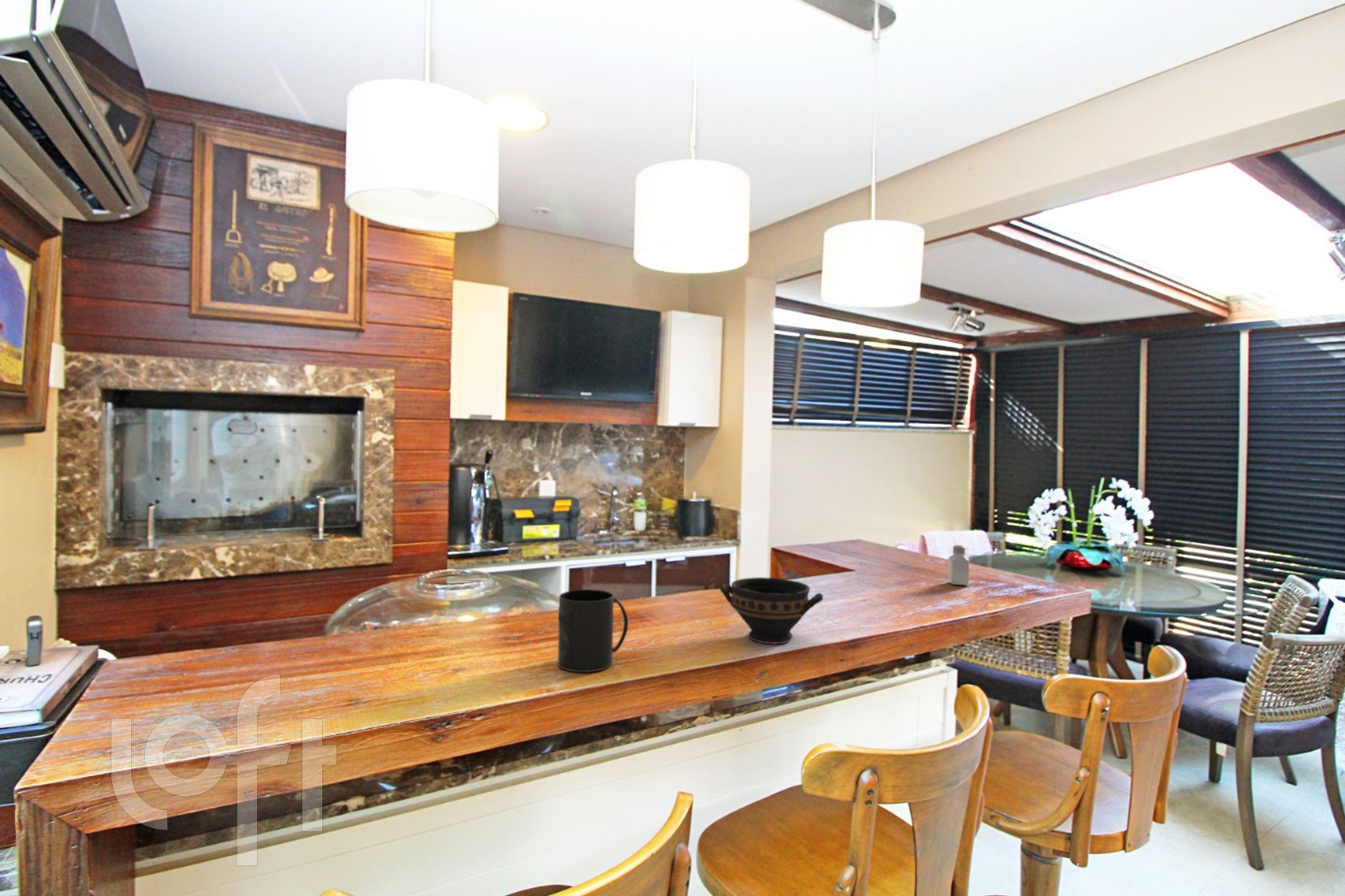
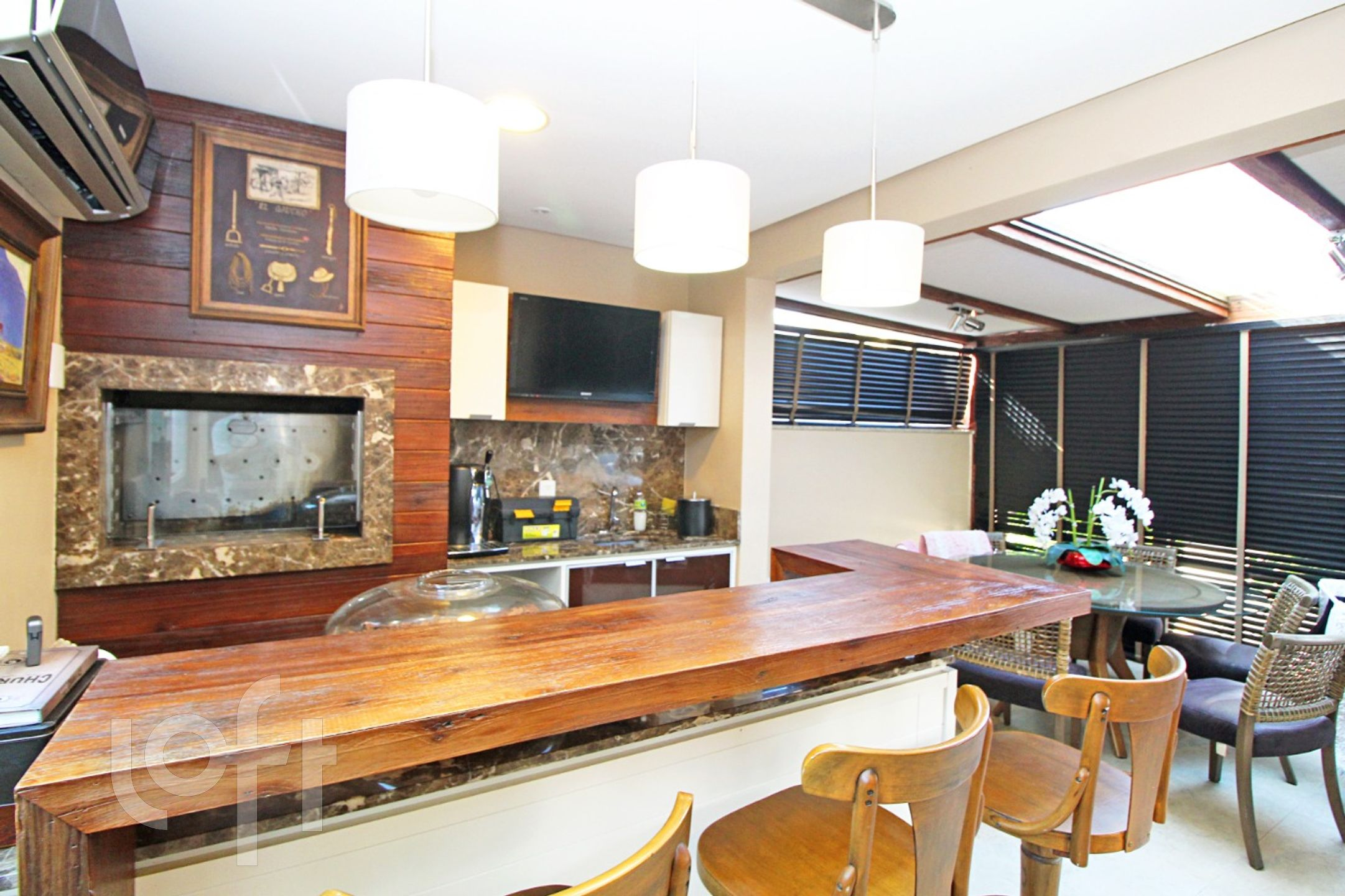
- bowl [719,577,824,645]
- saltshaker [947,544,970,586]
- mug [557,589,629,673]
